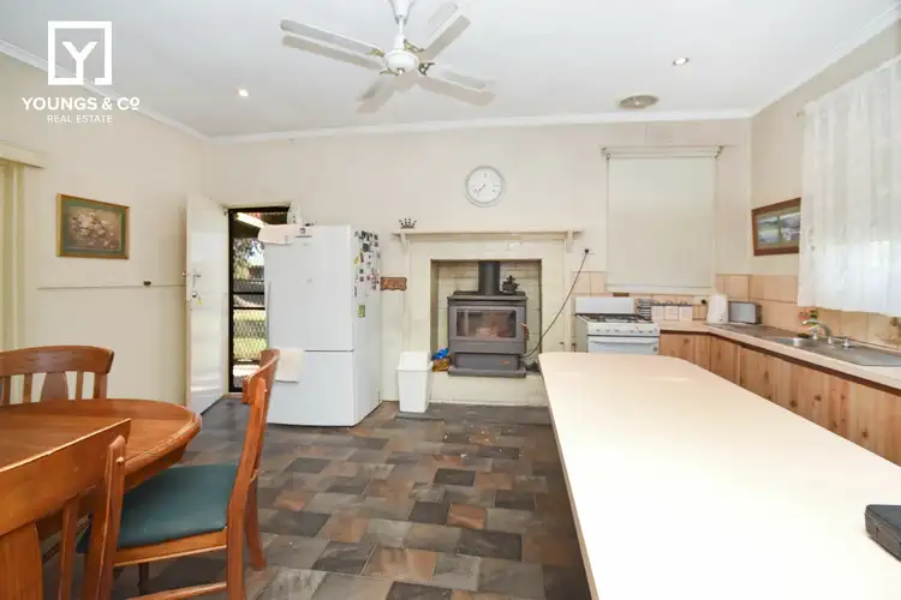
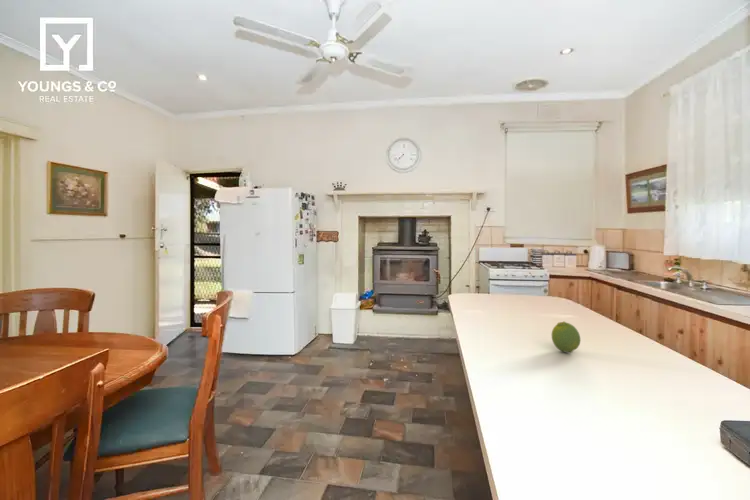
+ fruit [551,321,581,353]
